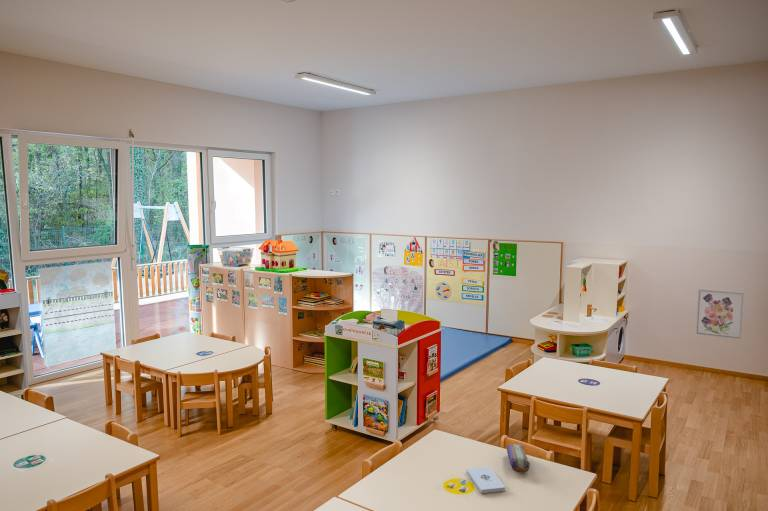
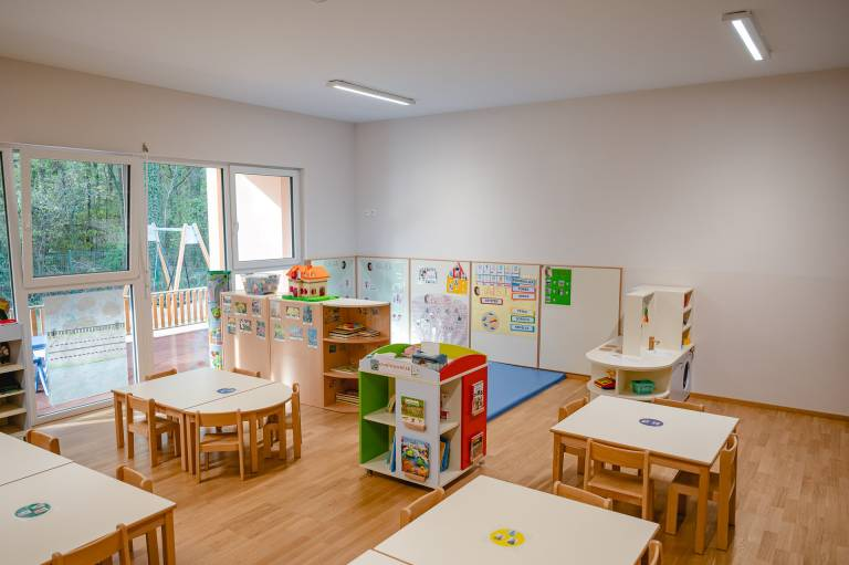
- notepad [465,466,506,494]
- wall art [695,288,745,340]
- pencil case [506,443,531,473]
